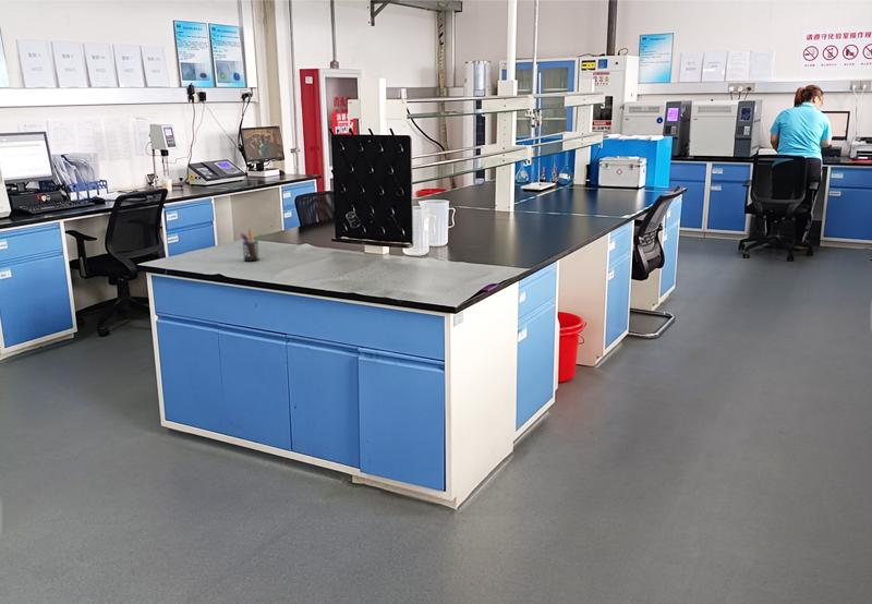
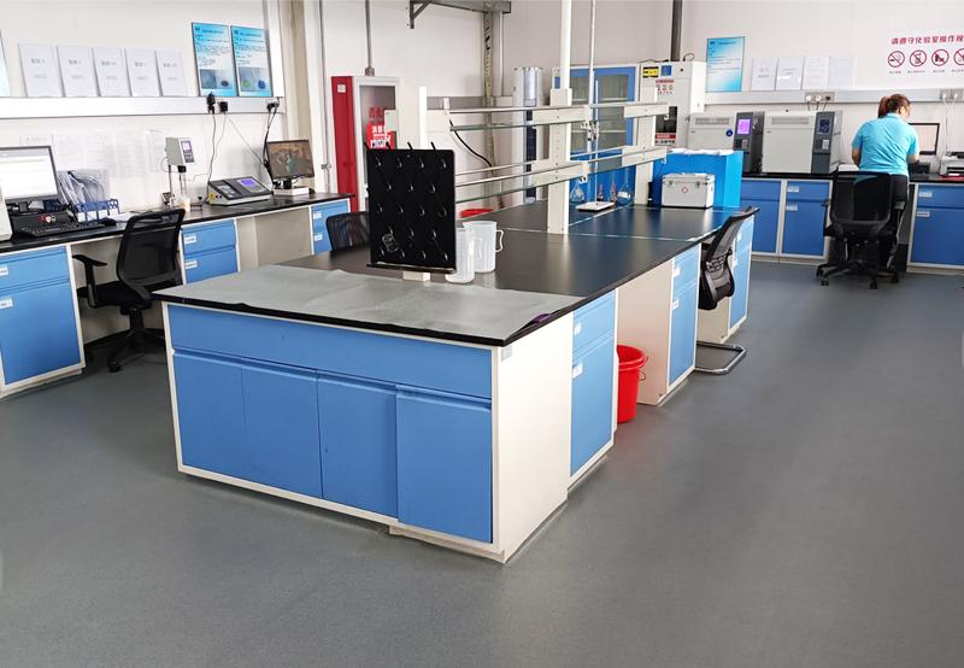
- pen holder [240,229,263,262]
